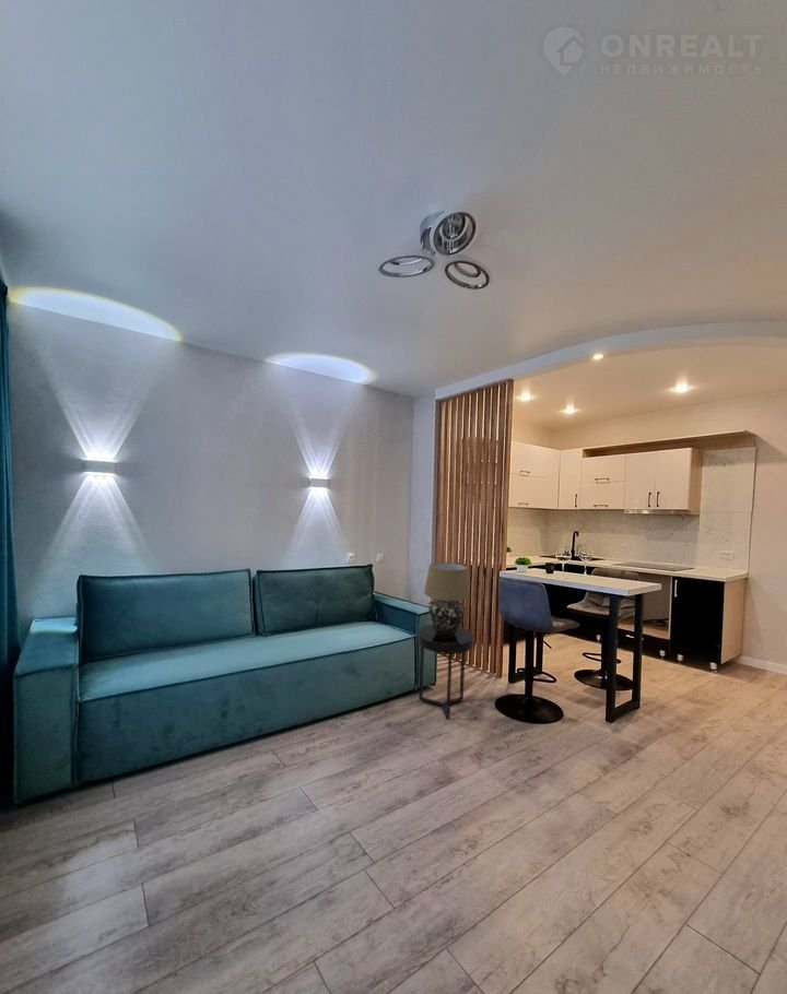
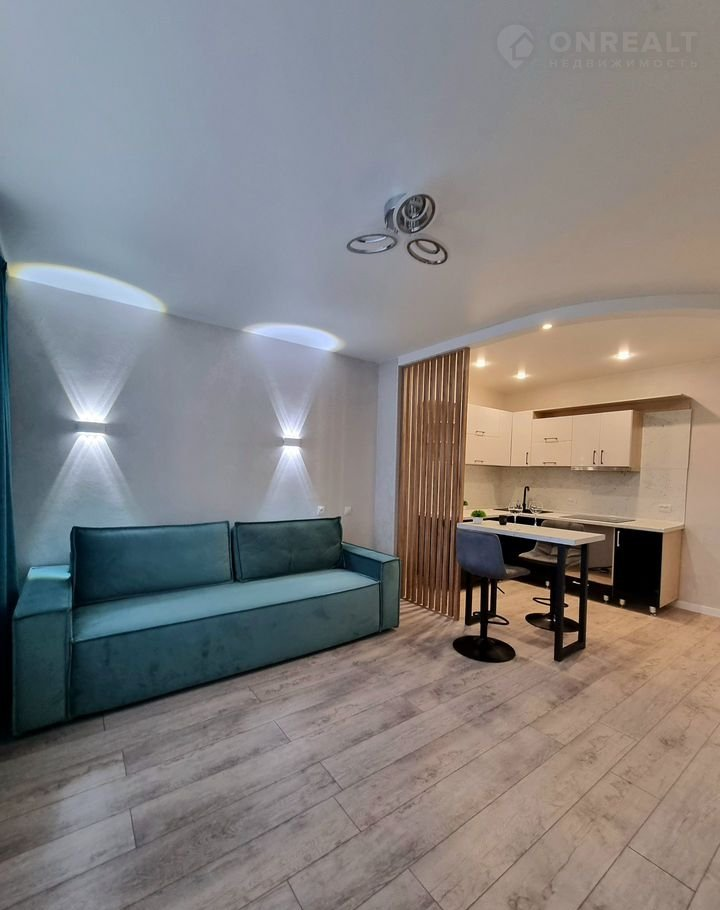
- table lamp [423,561,471,637]
- side table [418,624,474,721]
